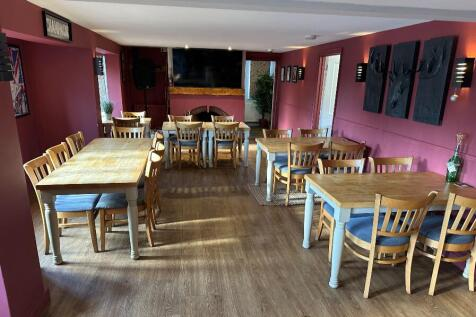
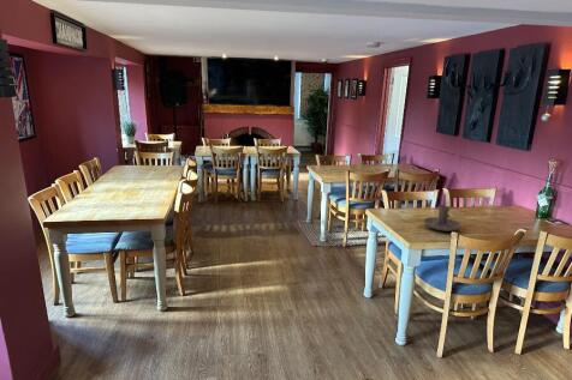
+ candle holder [423,204,461,233]
